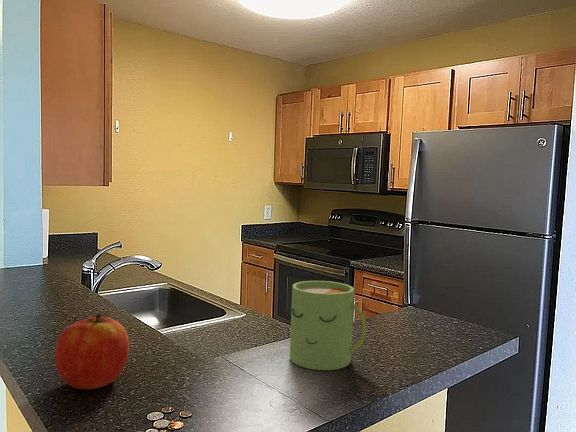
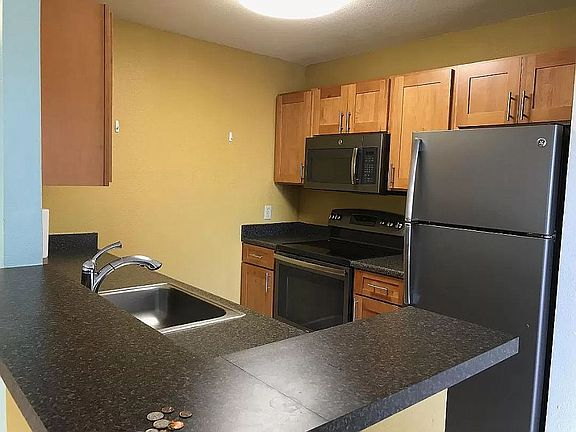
- mug [289,280,367,371]
- apple [54,313,130,390]
